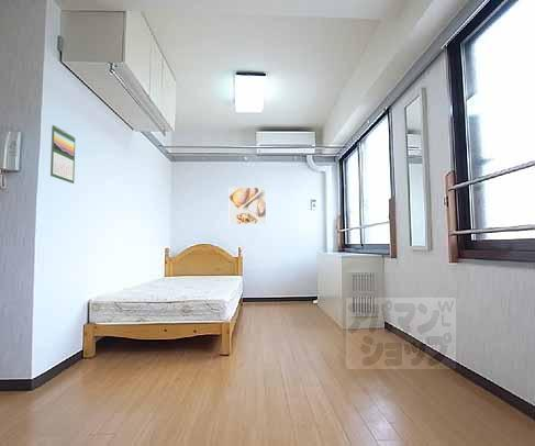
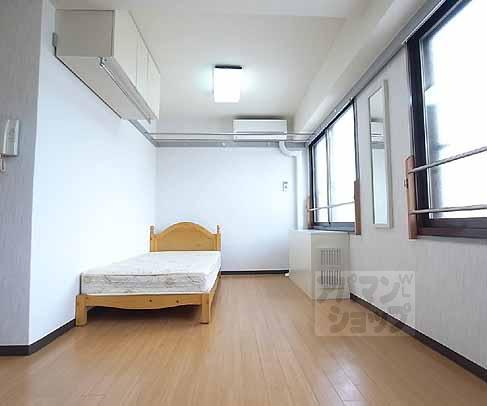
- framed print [229,186,267,225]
- calendar [49,124,76,185]
